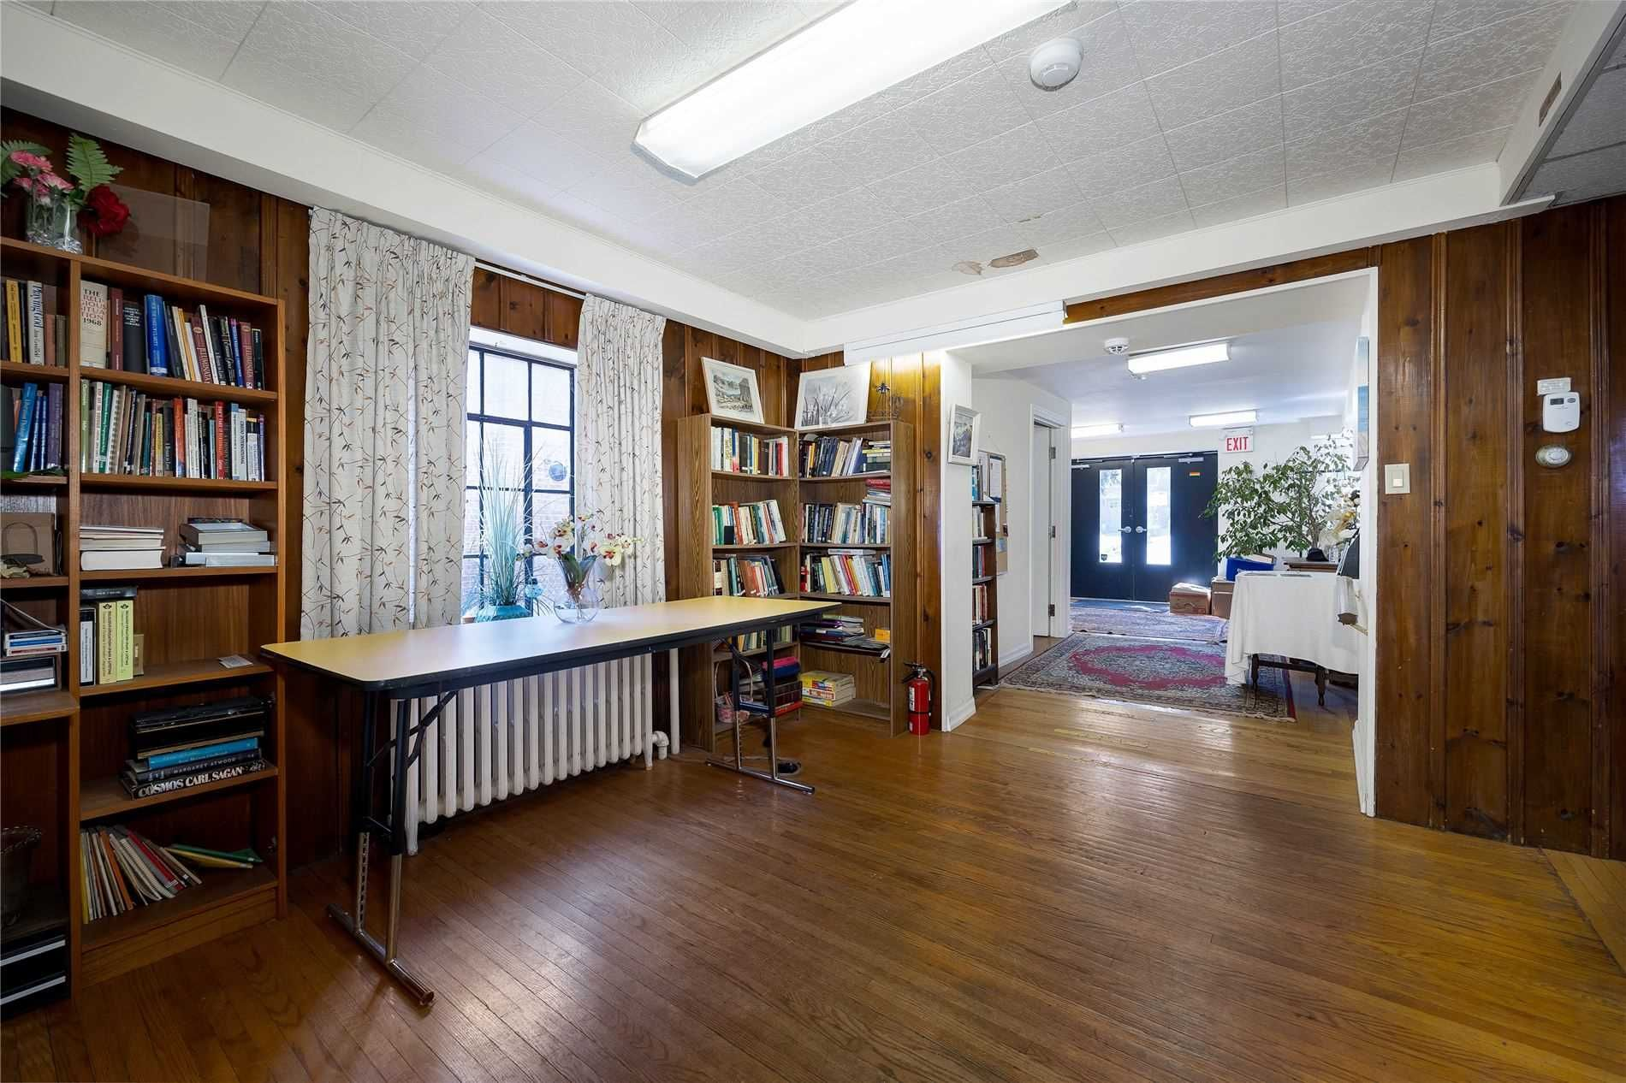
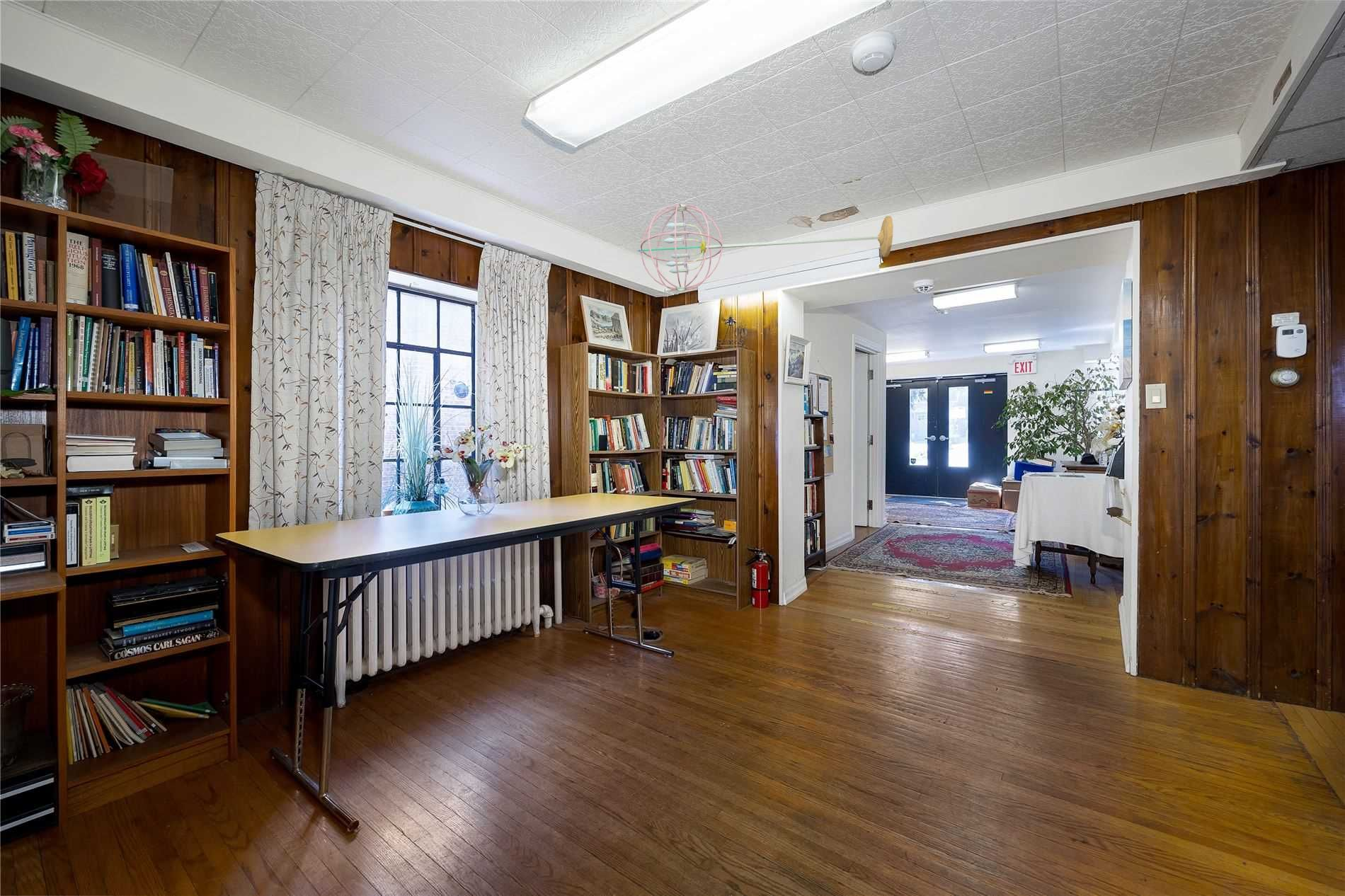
+ ceiling light fixture [637,203,894,292]
